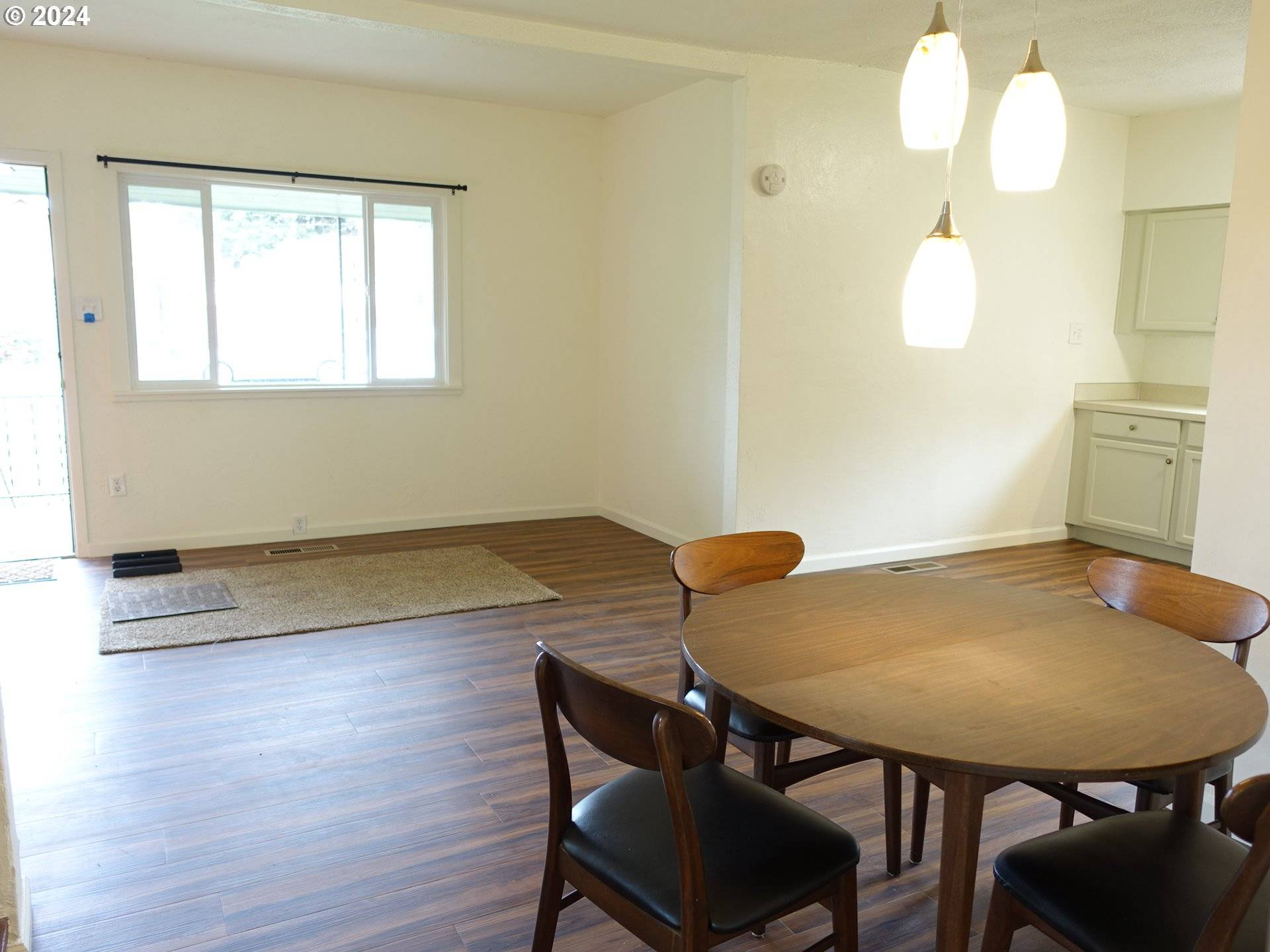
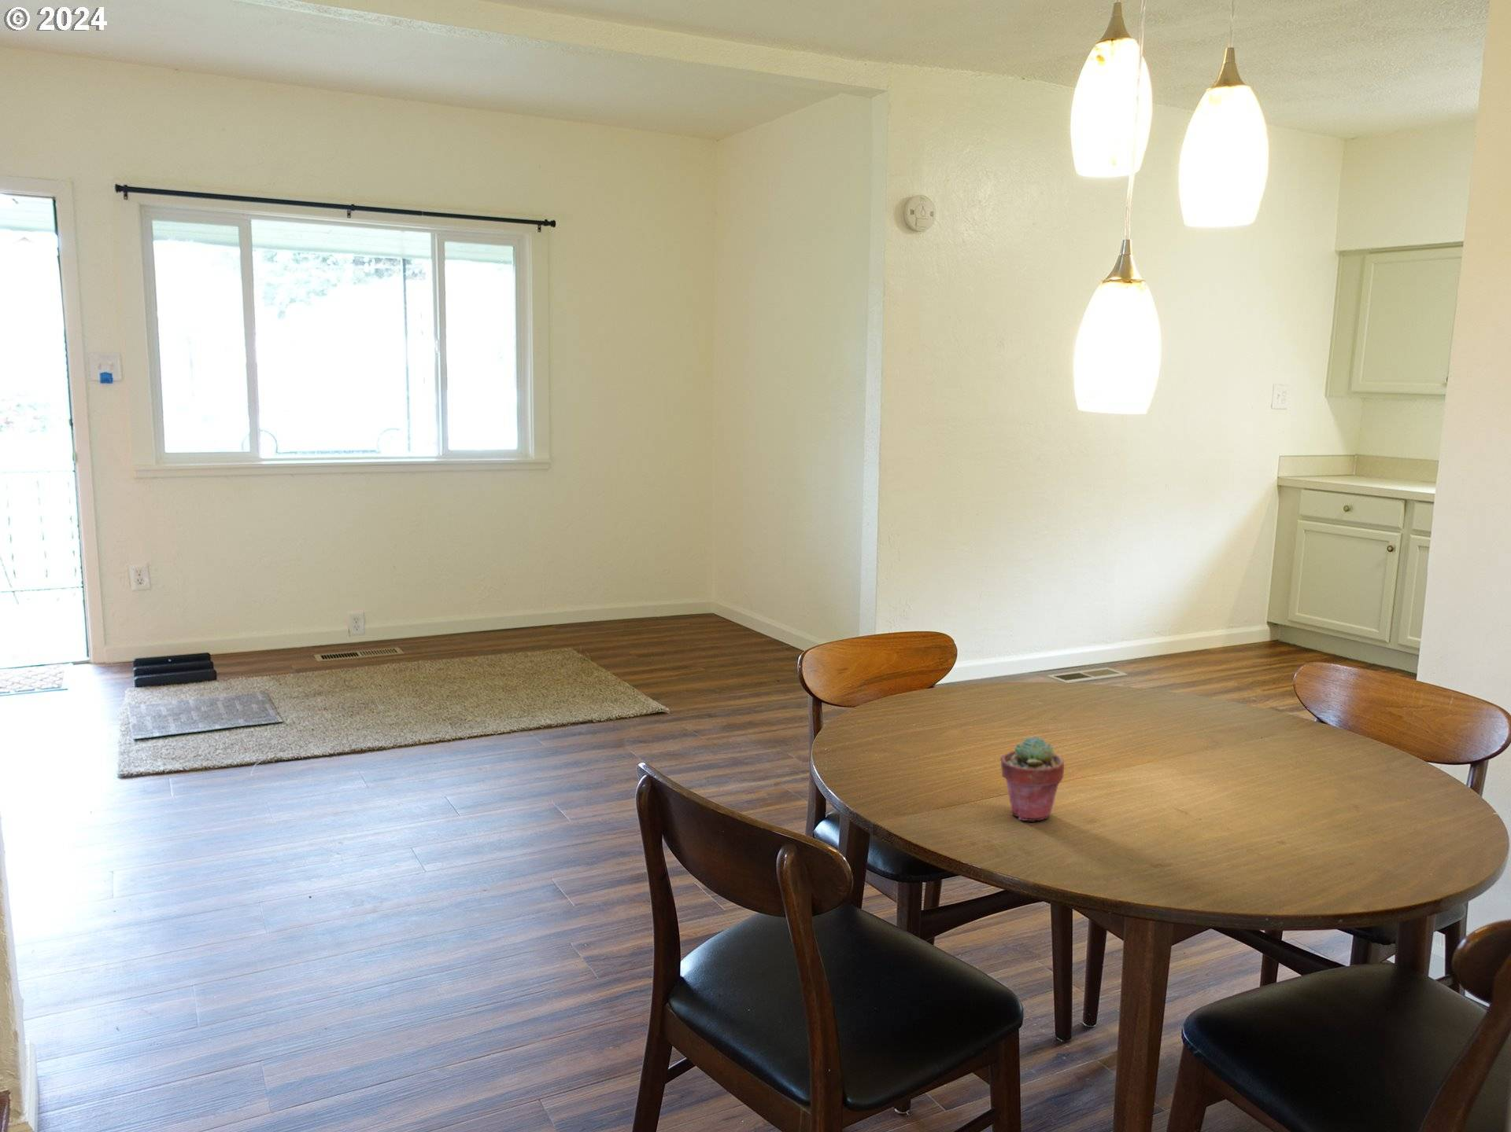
+ potted succulent [999,735,1065,822]
